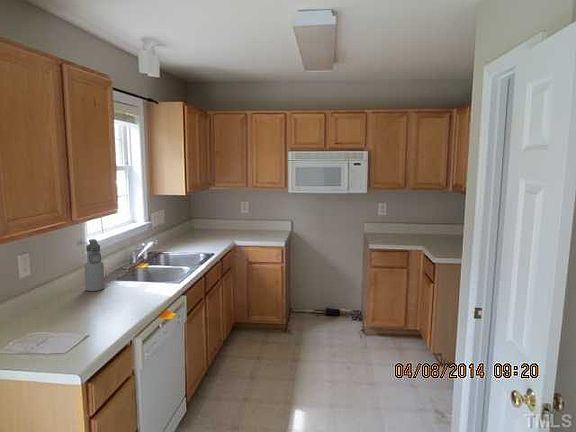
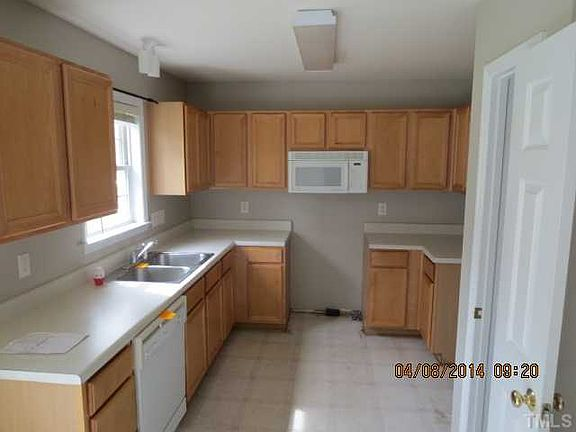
- water bottle [84,238,106,292]
